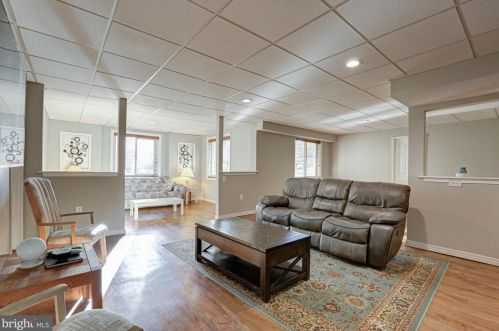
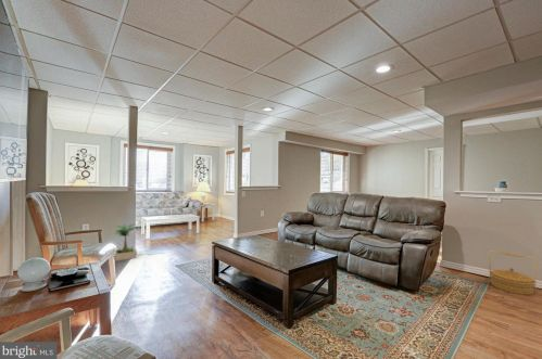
+ potted plant [113,222,138,262]
+ woven basket [488,248,539,295]
